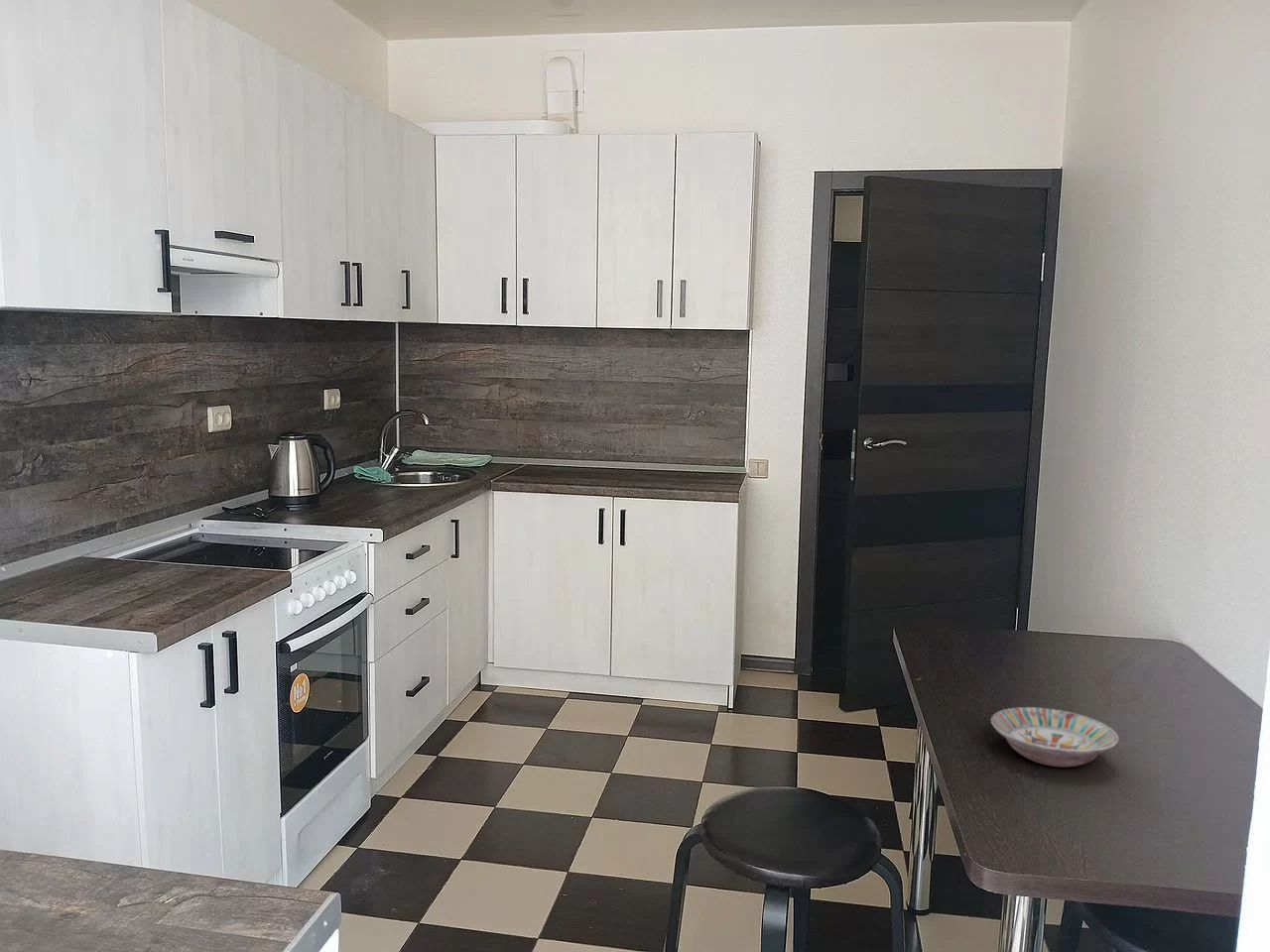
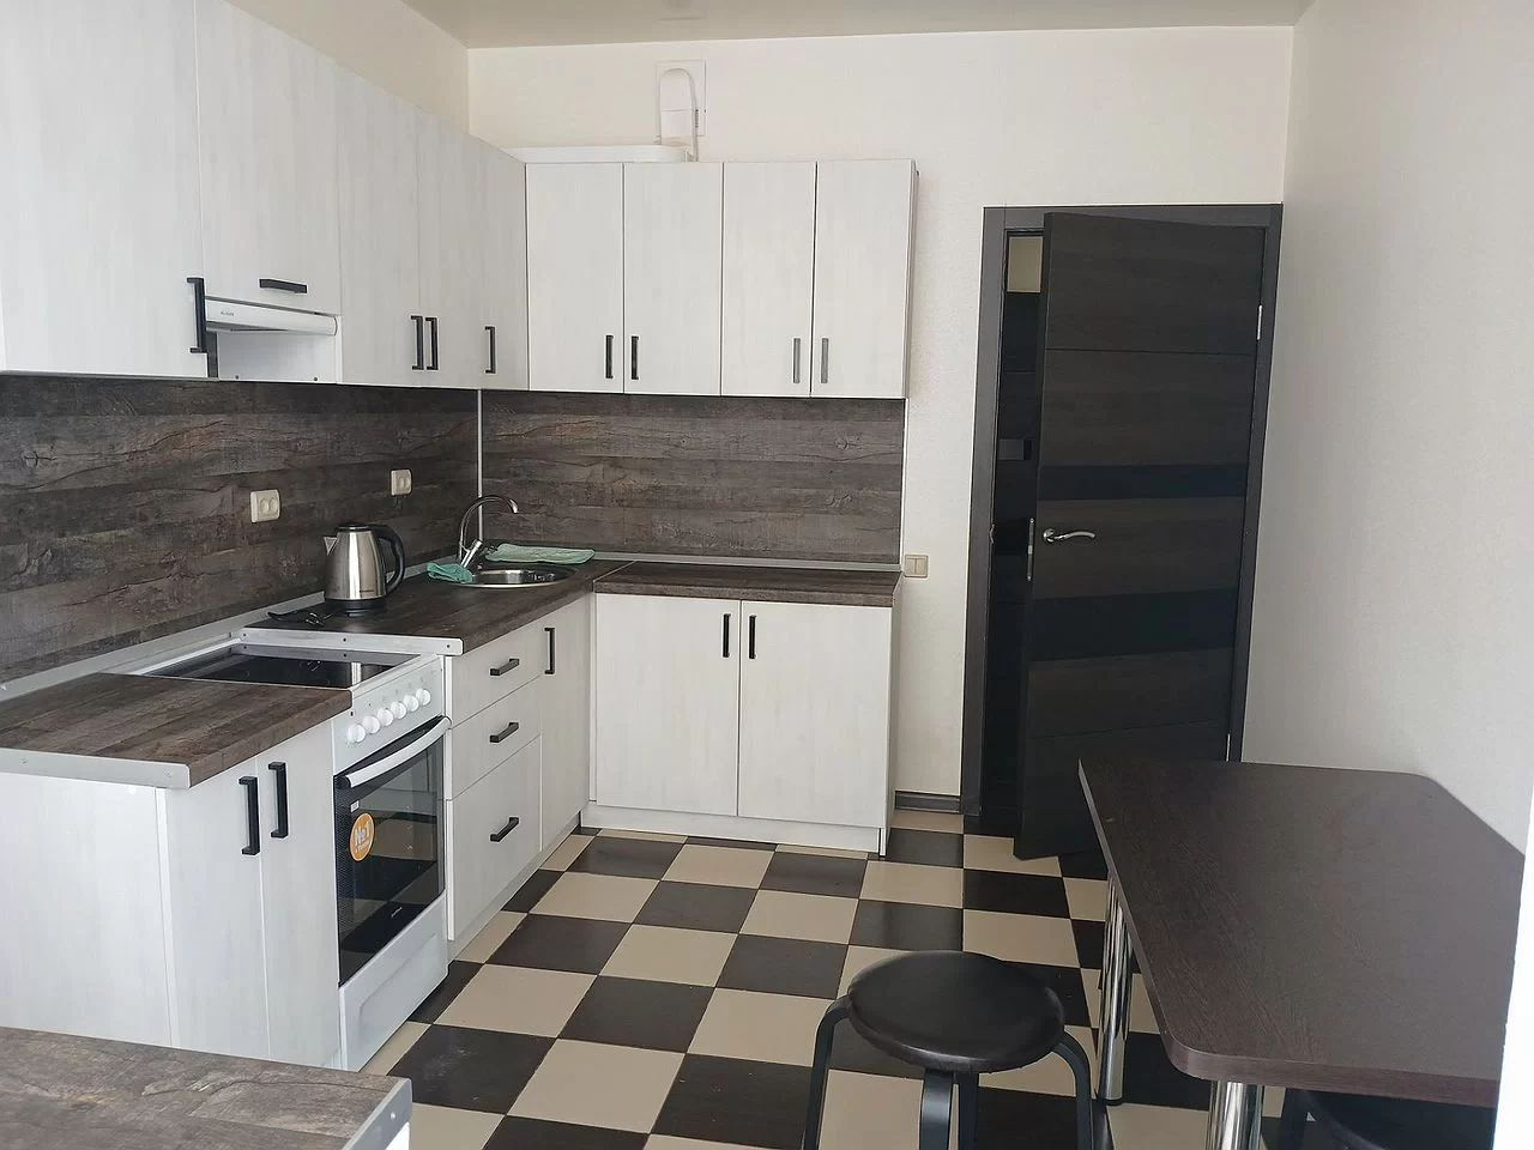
- bowl [990,706,1119,769]
